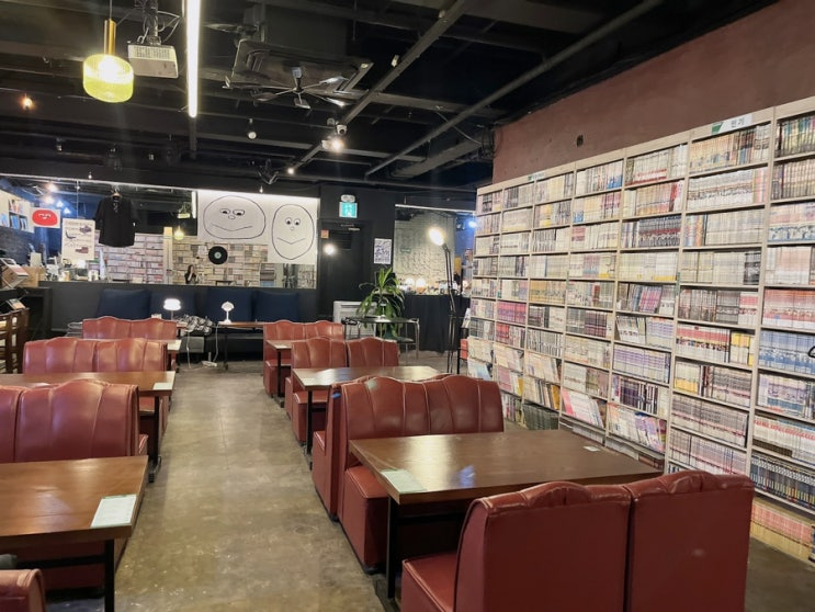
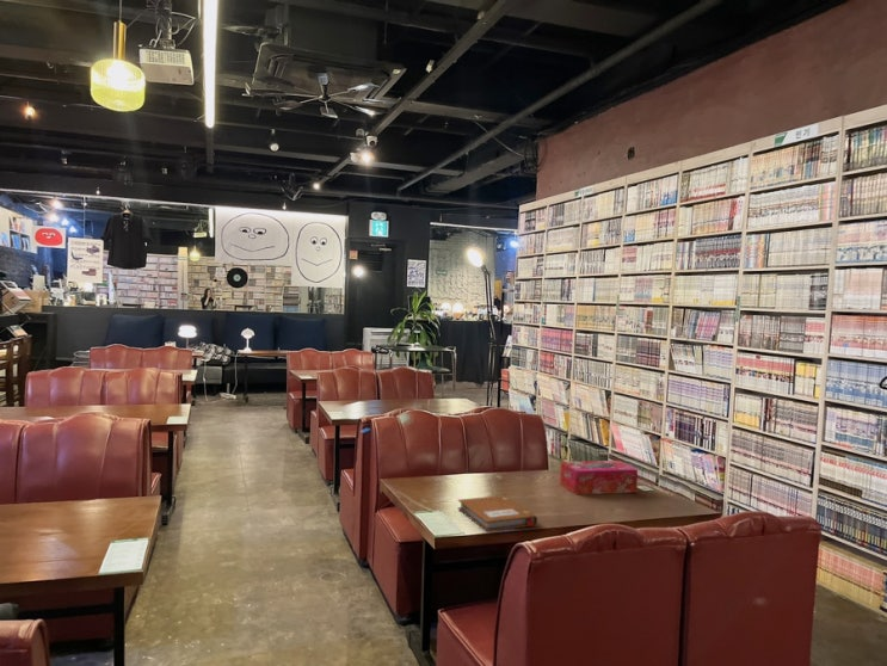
+ notebook [456,494,538,532]
+ tissue box [559,460,639,495]
